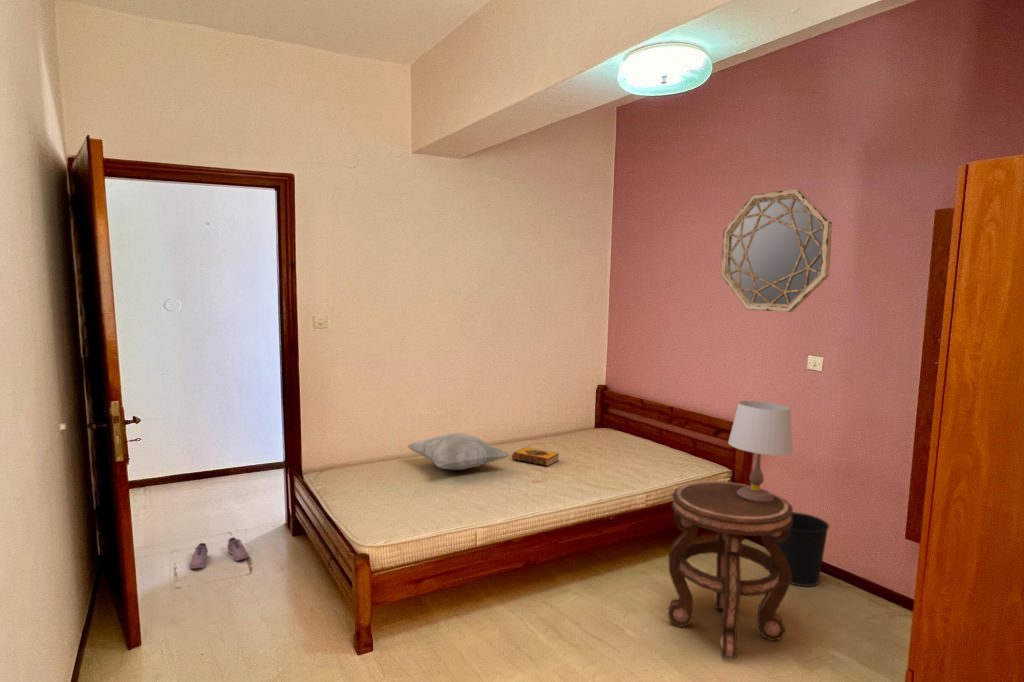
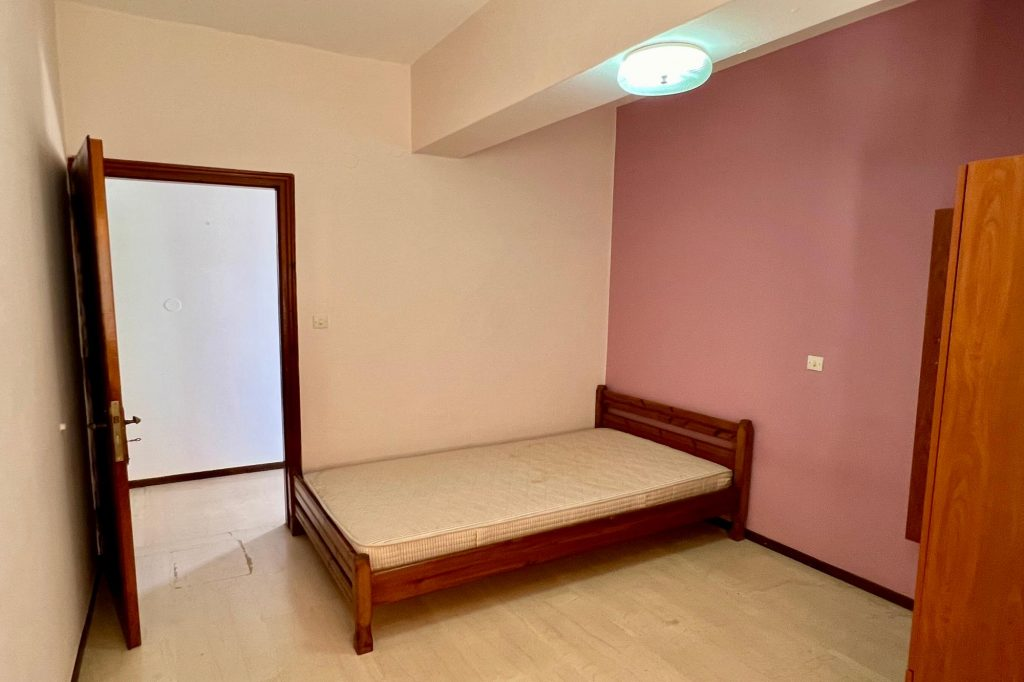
- shoe [188,536,249,570]
- side table [667,480,794,660]
- hardback book [511,447,560,467]
- table lamp [727,400,794,502]
- home mirror [721,188,833,313]
- decorative pillow [406,432,510,471]
- wastebasket [776,511,830,588]
